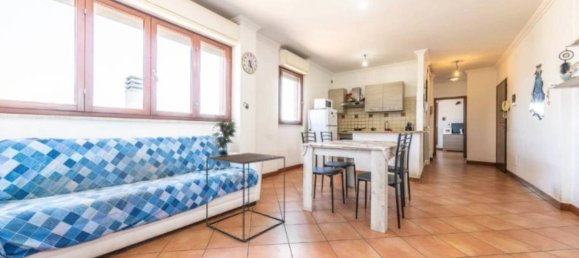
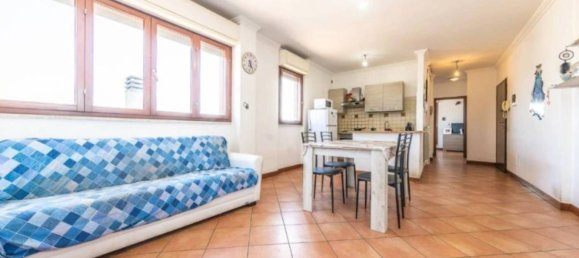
- potted plant [211,115,238,157]
- side table [205,152,286,243]
